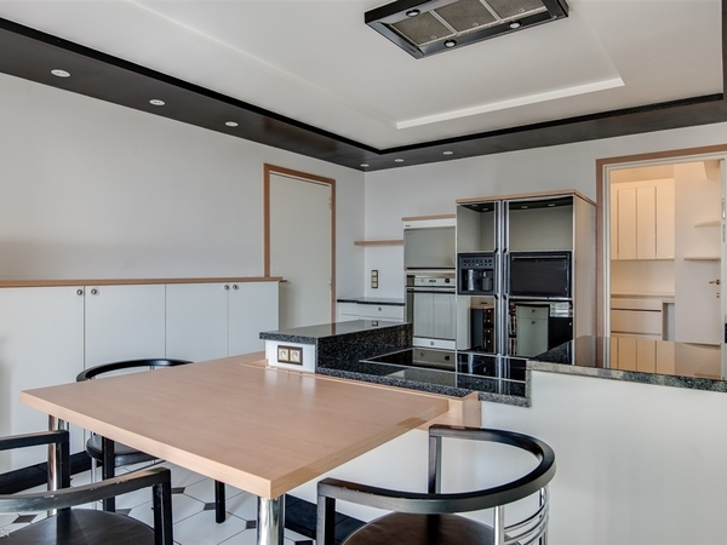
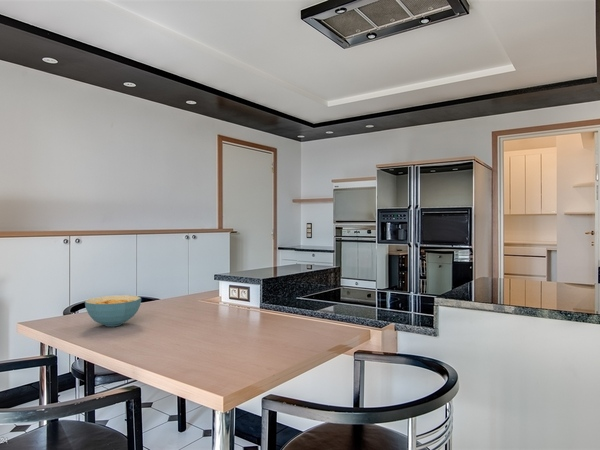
+ cereal bowl [84,294,142,327]
